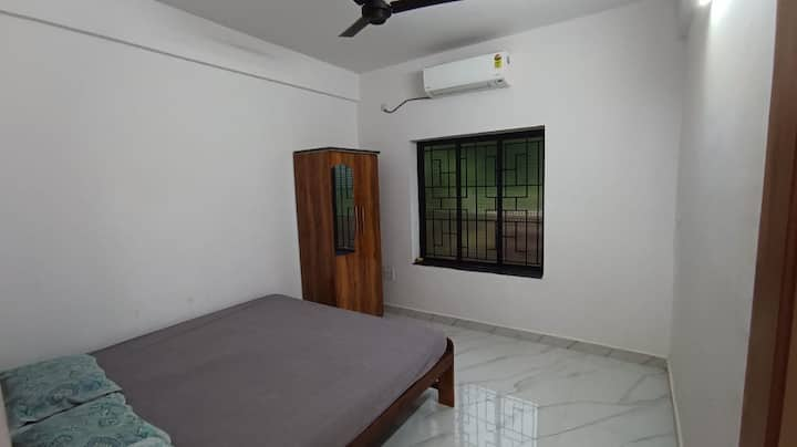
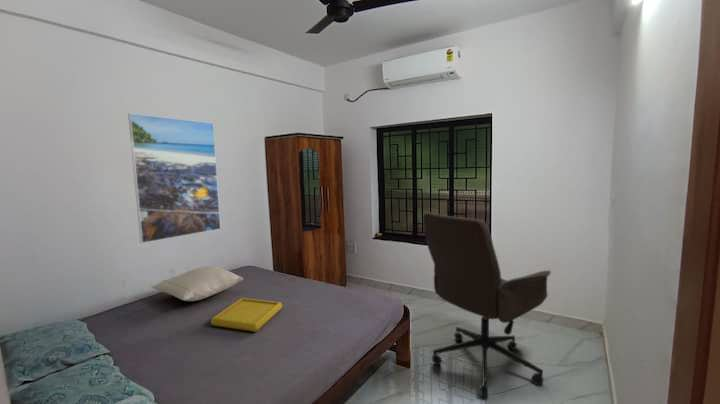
+ serving tray [210,297,283,333]
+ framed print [127,112,222,244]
+ pillow [150,265,244,302]
+ office chair [422,212,552,398]
